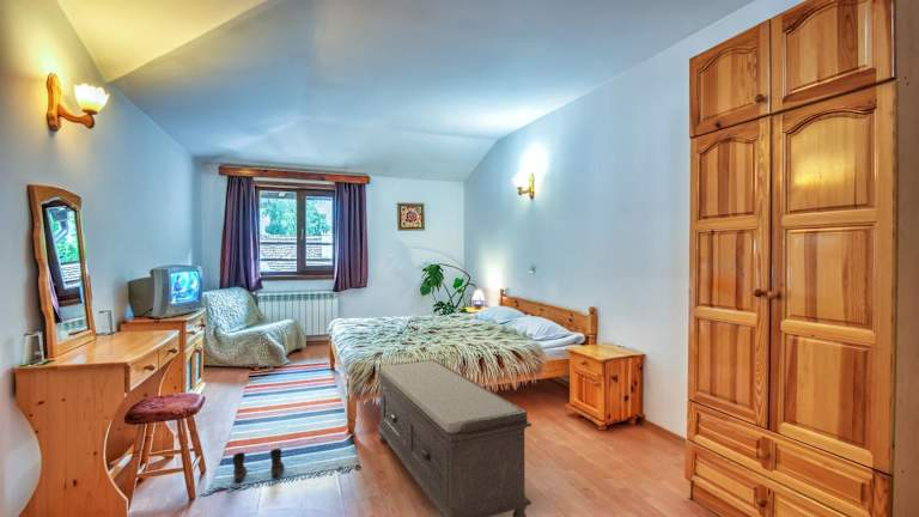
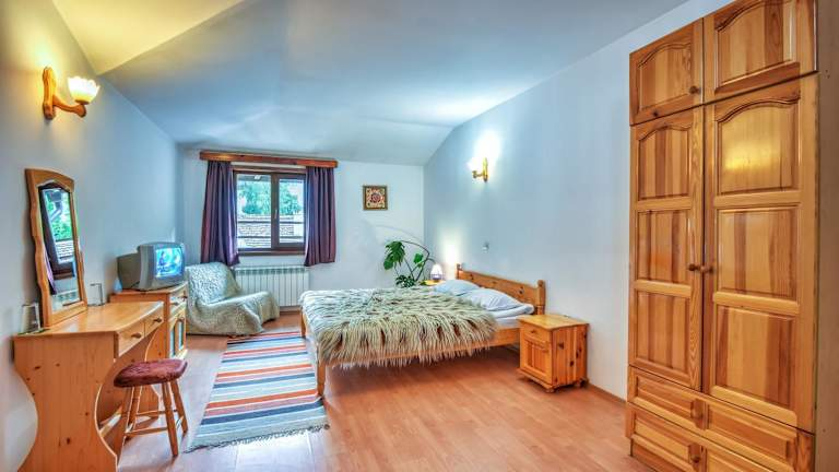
- boots [232,448,285,483]
- bench [376,358,532,517]
